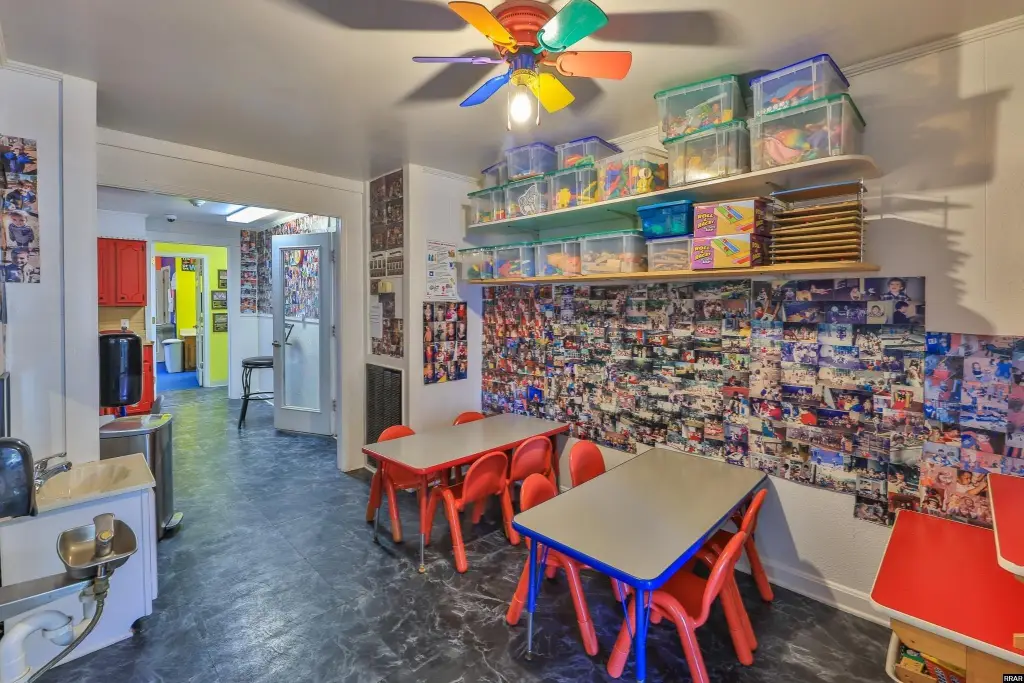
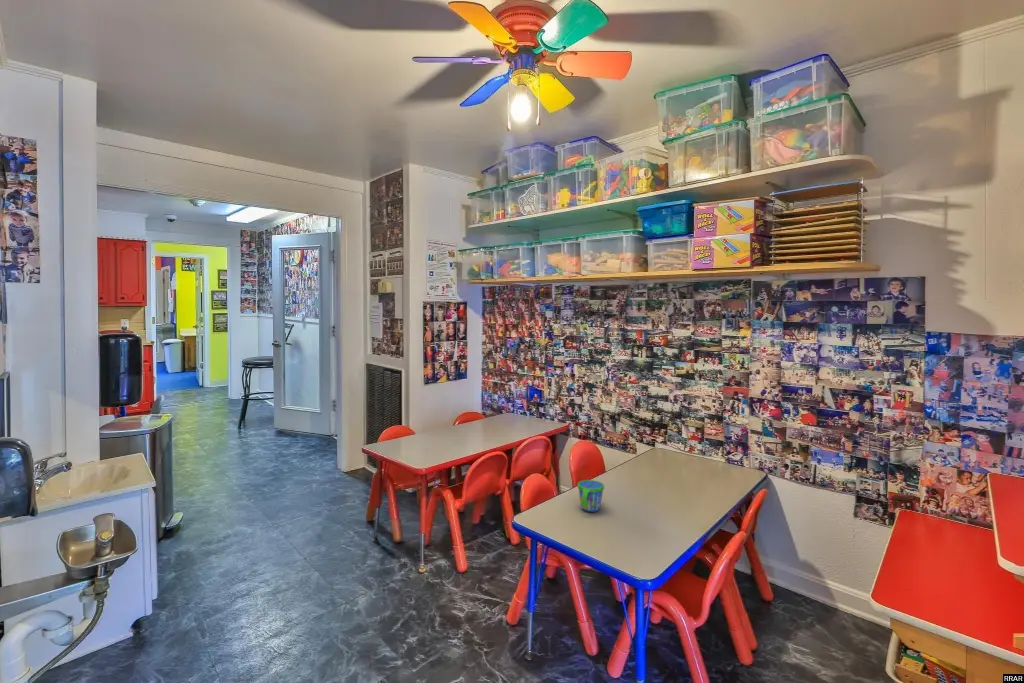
+ snack cup [576,479,605,513]
